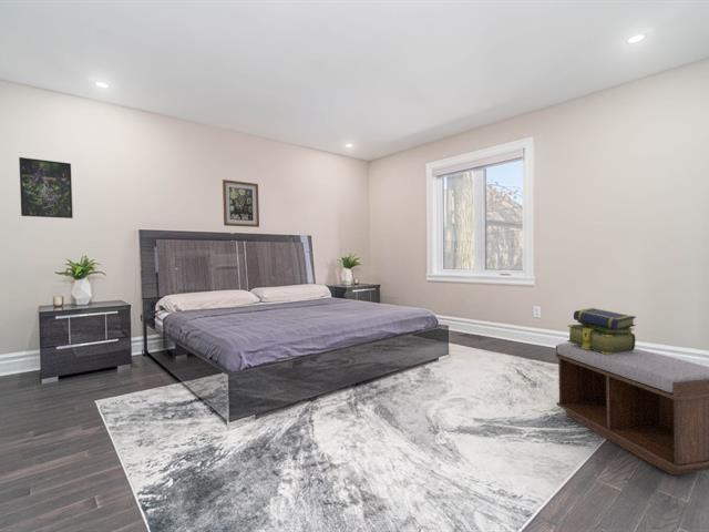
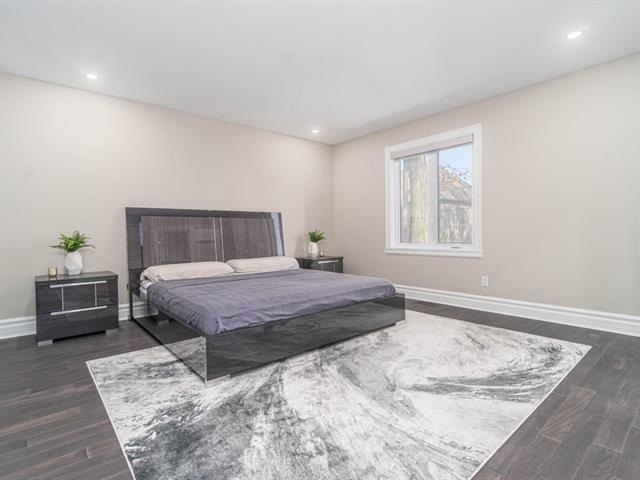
- wall art [222,178,260,228]
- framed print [18,156,74,219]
- bench [555,341,709,475]
- stack of books [566,307,637,355]
